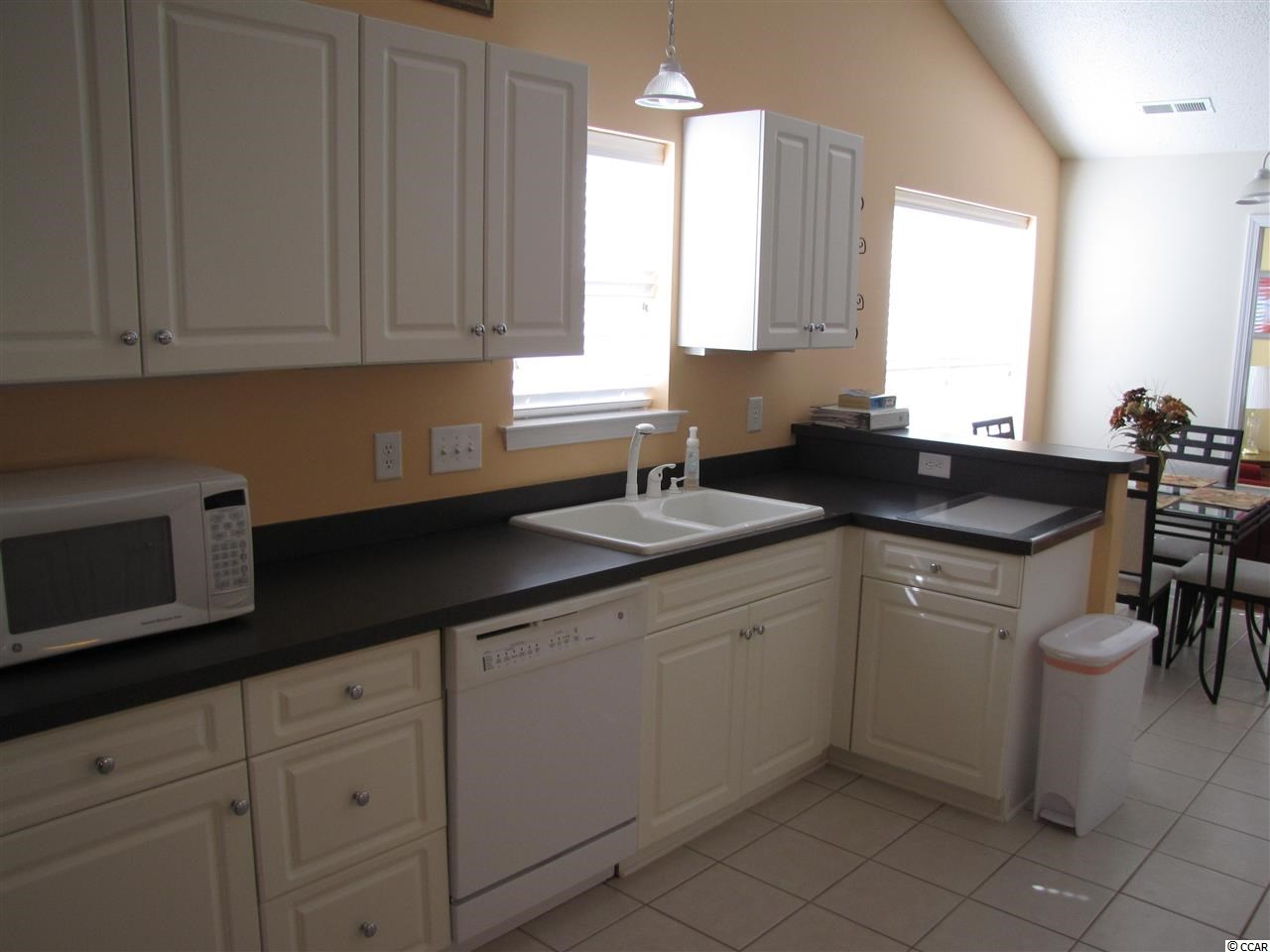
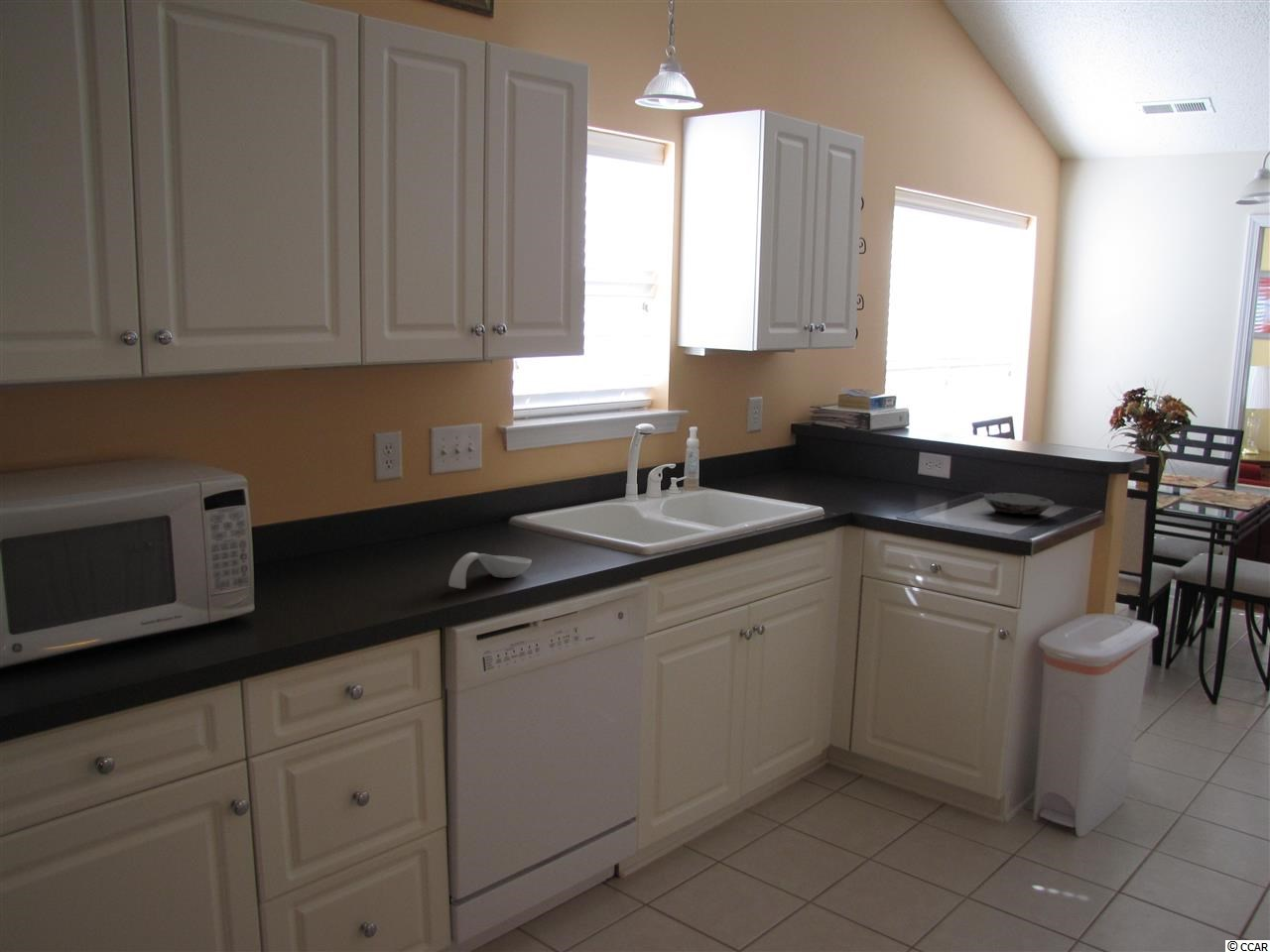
+ spoon rest [447,551,533,590]
+ bowl [983,492,1055,516]
